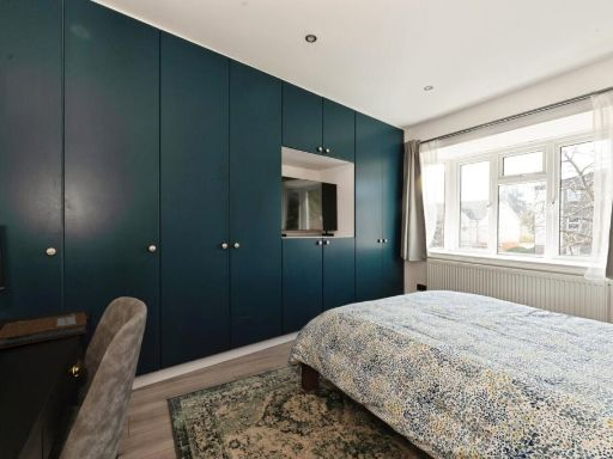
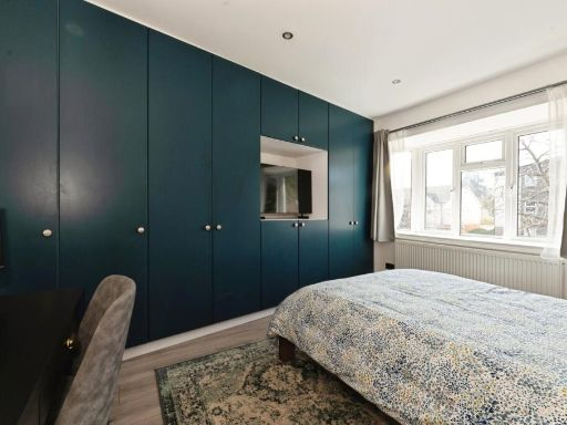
- notebook [0,312,89,350]
